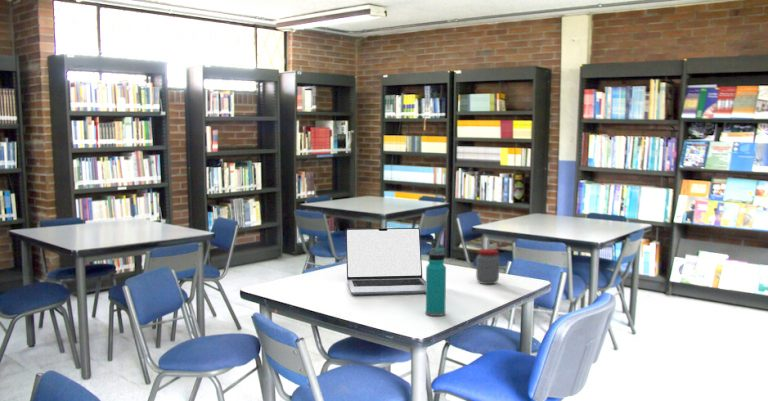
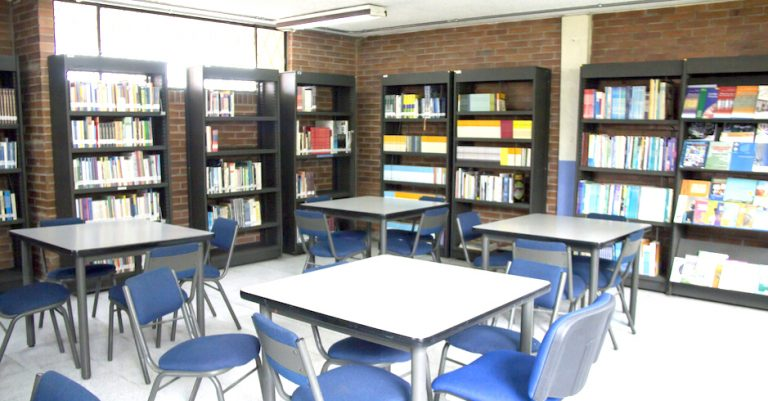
- laptop [345,227,426,296]
- water bottle [425,247,447,317]
- jar [475,248,500,285]
